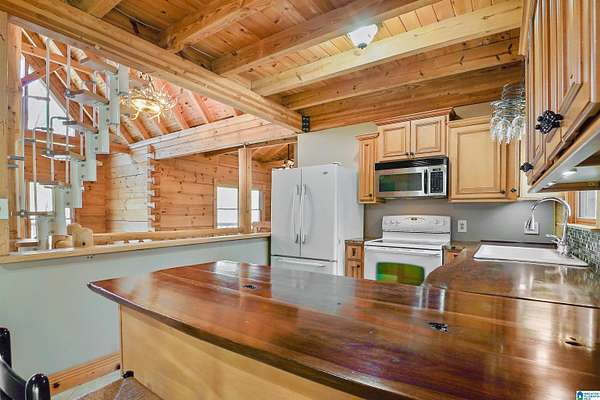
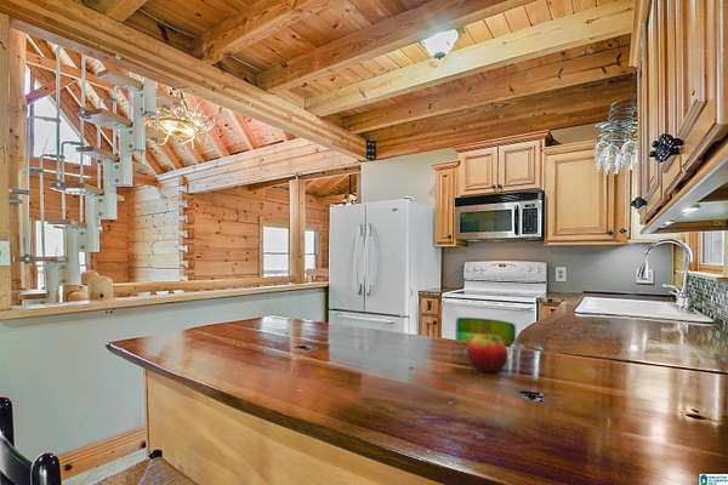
+ fruit [466,331,508,373]
